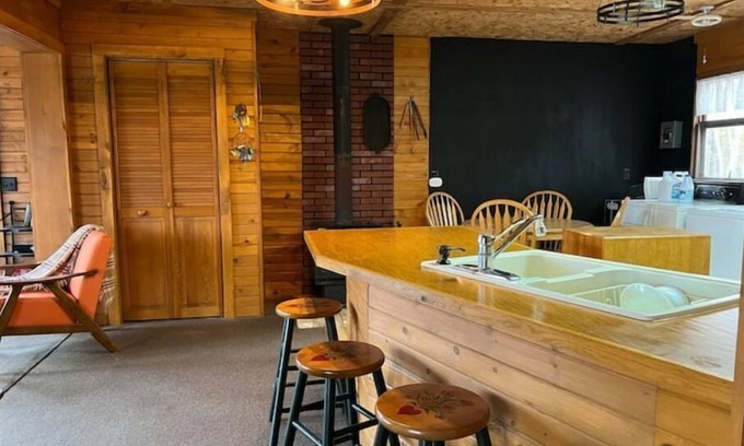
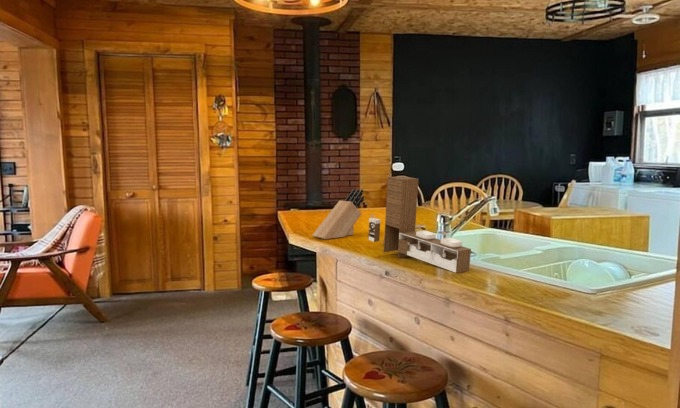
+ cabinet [367,175,472,274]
+ knife block [311,188,365,240]
